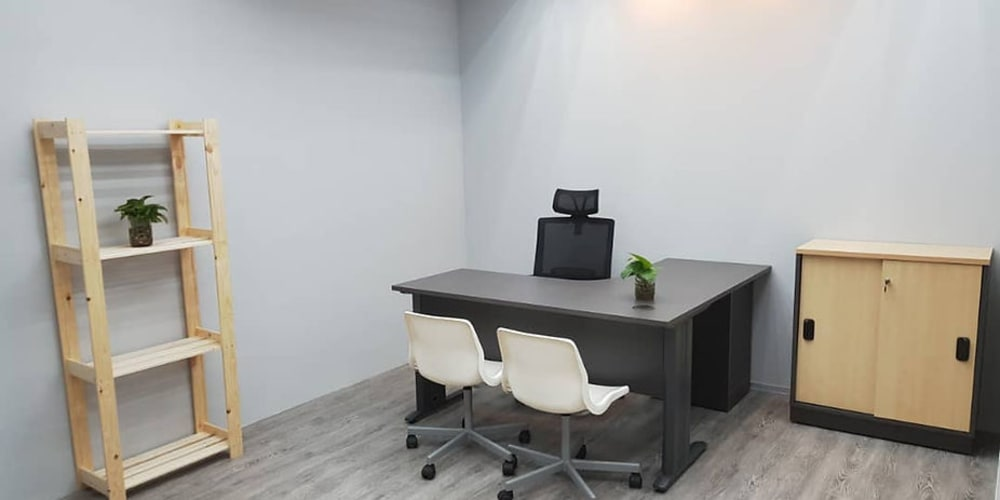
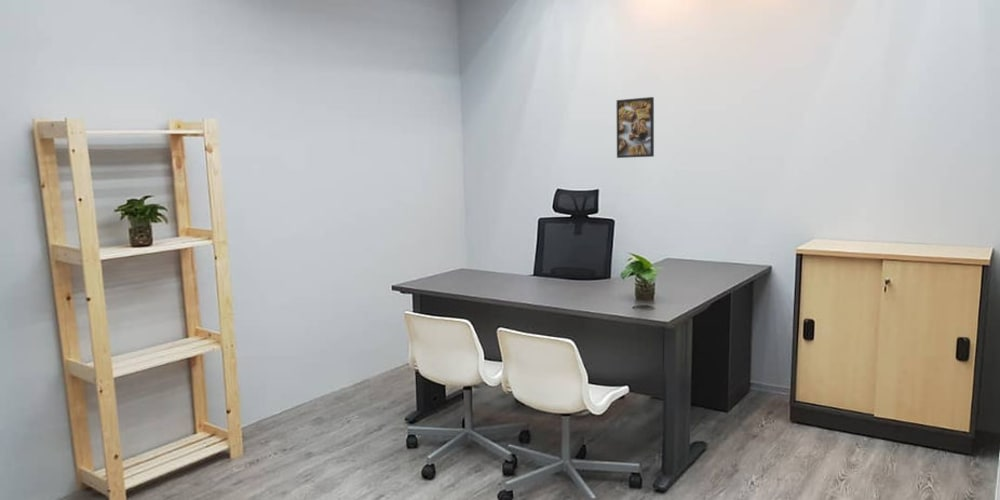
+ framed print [616,96,655,159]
